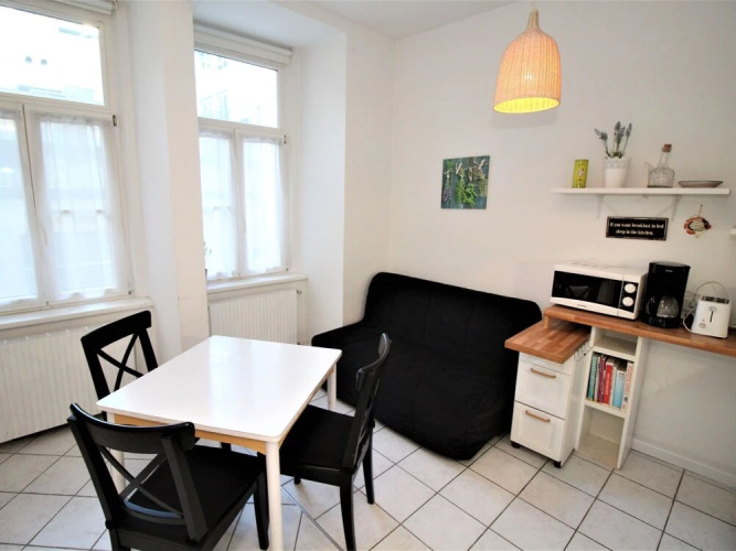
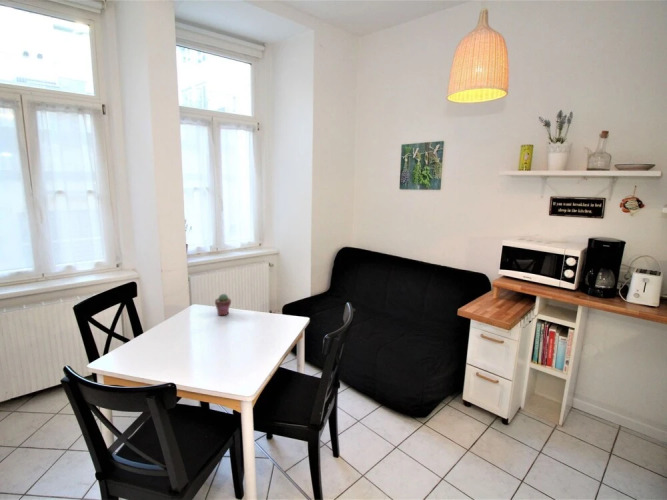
+ potted succulent [214,293,232,317]
